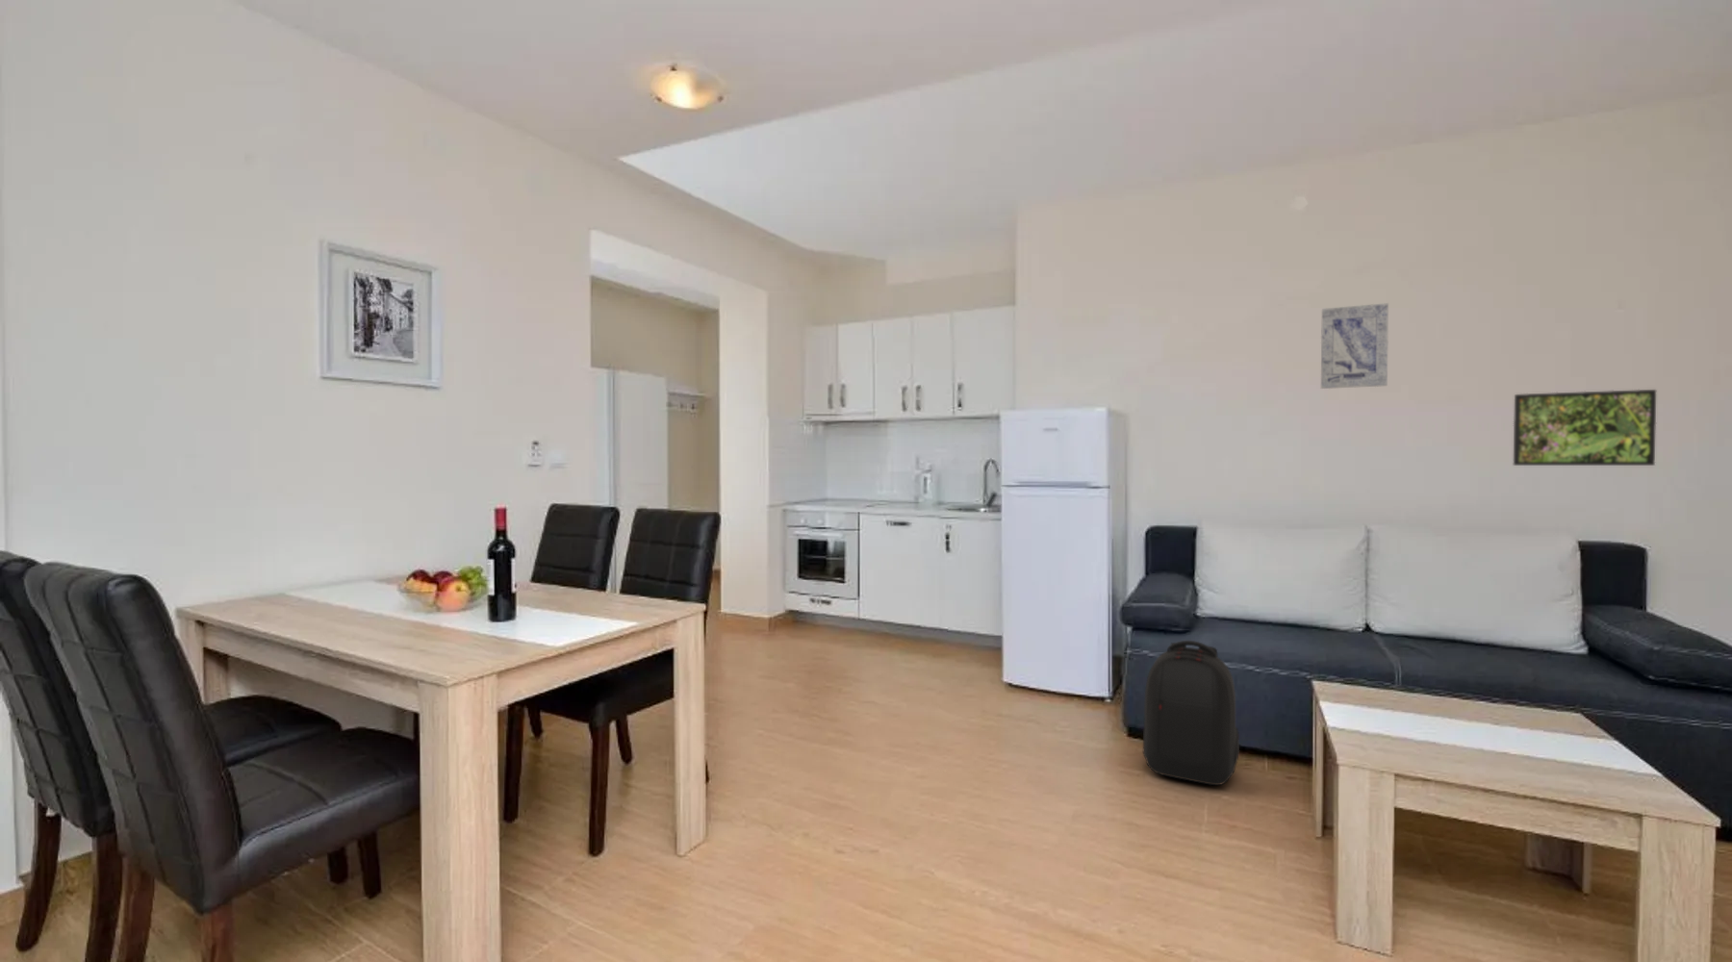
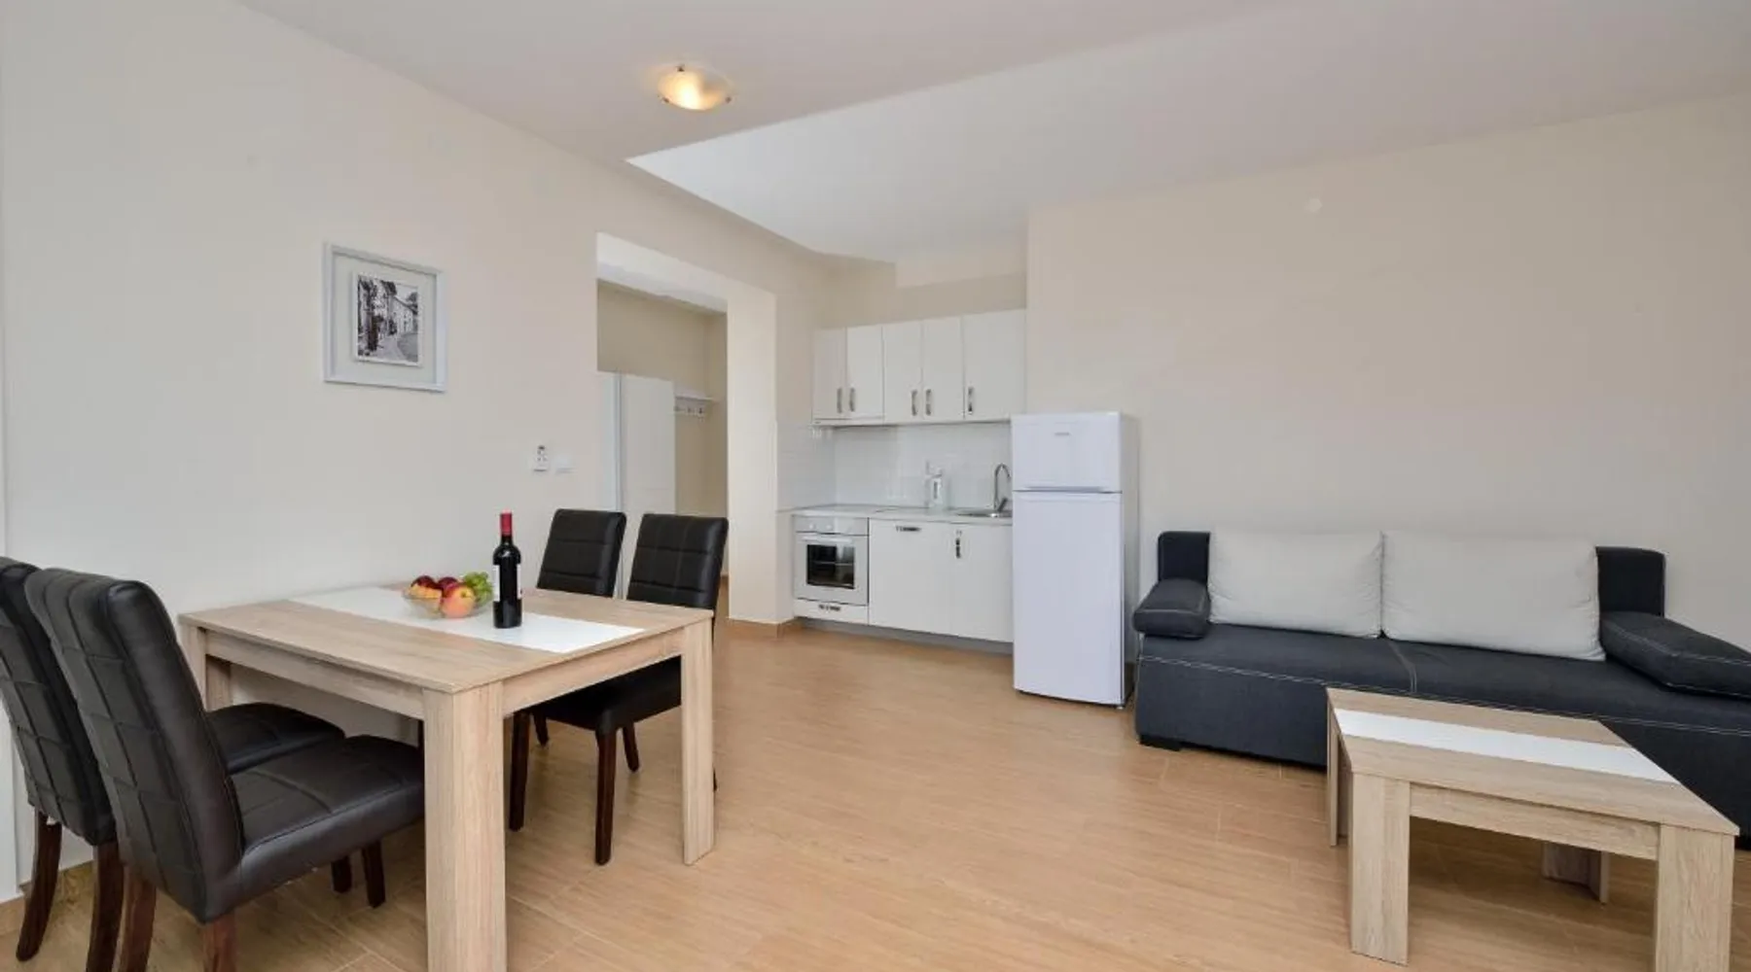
- backpack [1142,640,1240,785]
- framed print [1513,389,1657,467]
- wall art [1320,302,1390,390]
